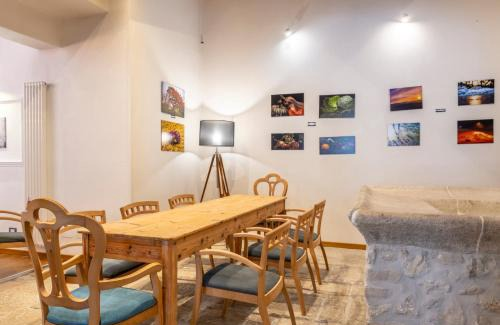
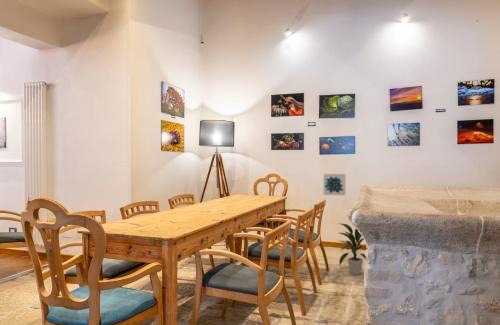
+ indoor plant [337,222,367,276]
+ wall art [323,173,346,196]
